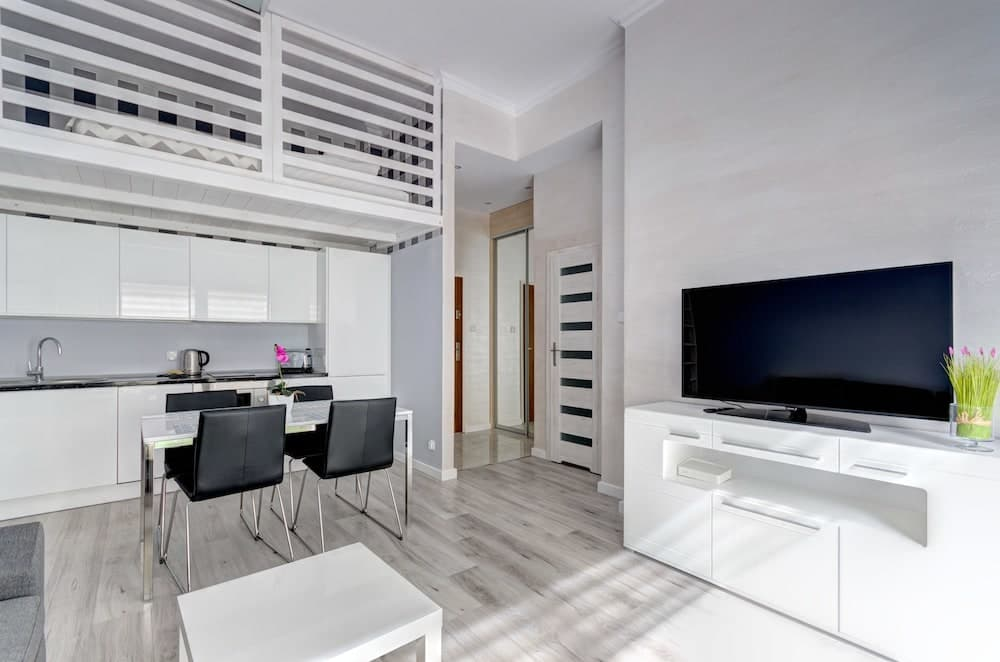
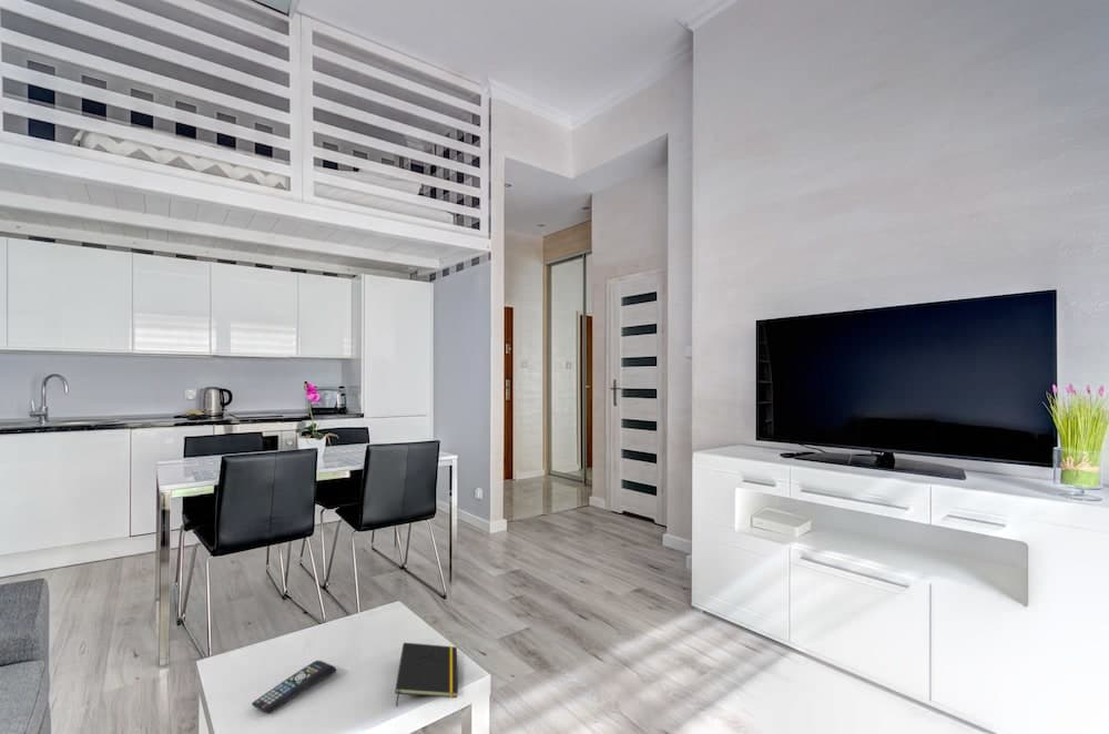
+ remote control [251,660,337,715]
+ notepad [394,642,459,707]
